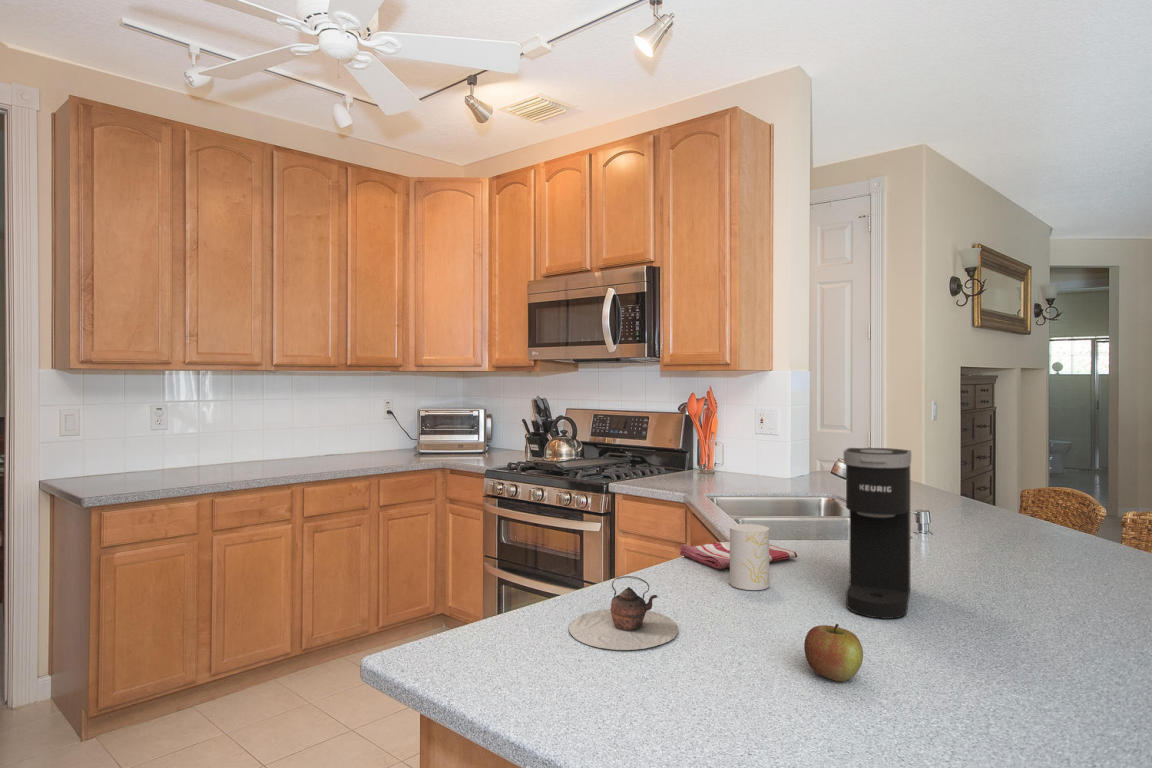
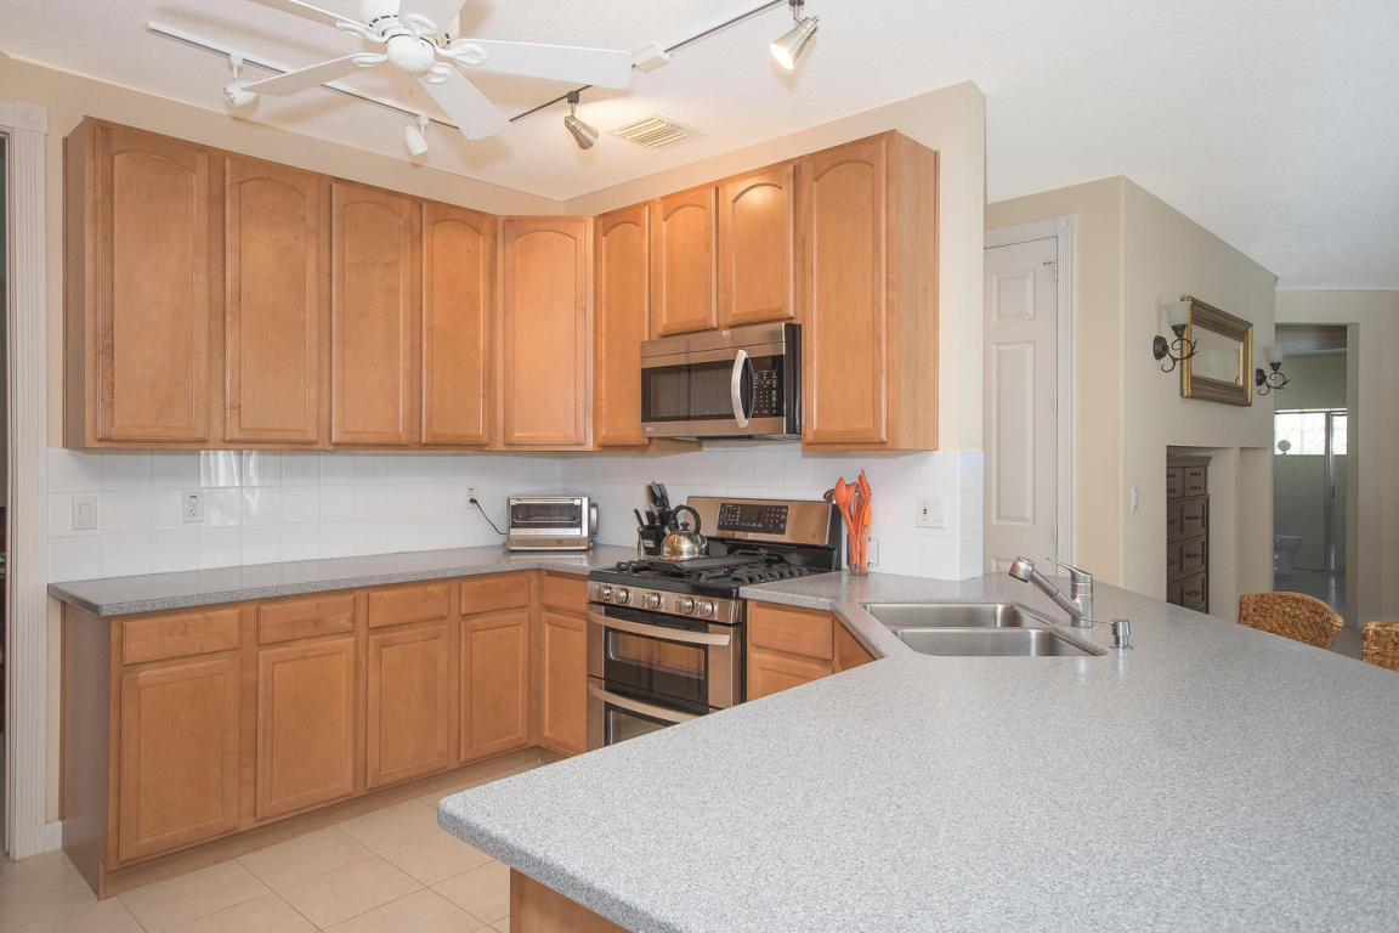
- cup [729,523,770,591]
- apple [803,623,864,682]
- dish towel [679,540,798,570]
- coffee maker [843,447,912,620]
- teapot [568,575,679,651]
